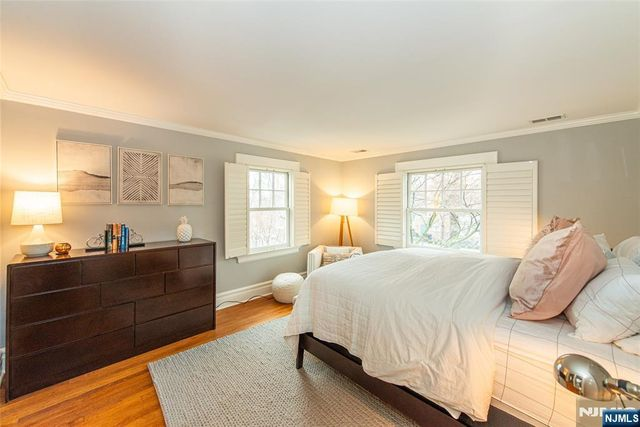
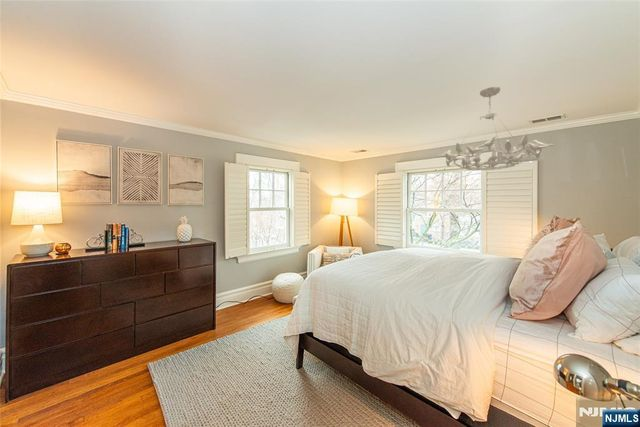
+ chandelier [436,86,556,171]
